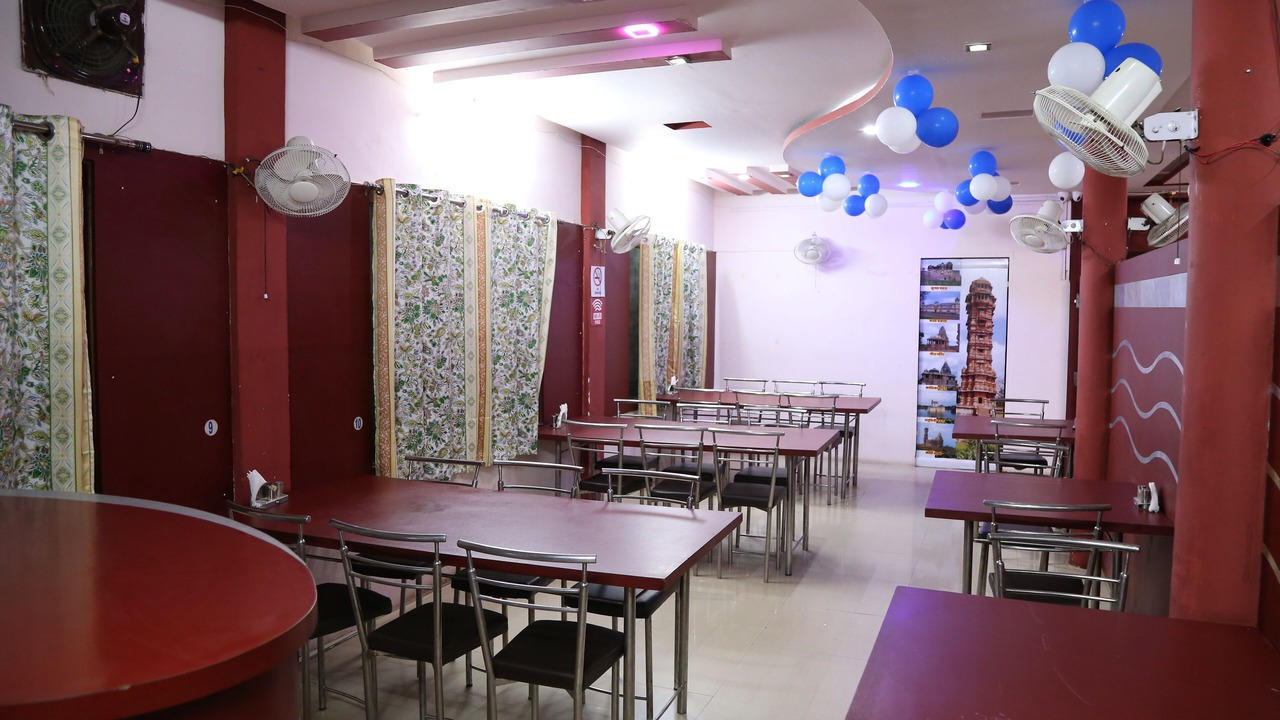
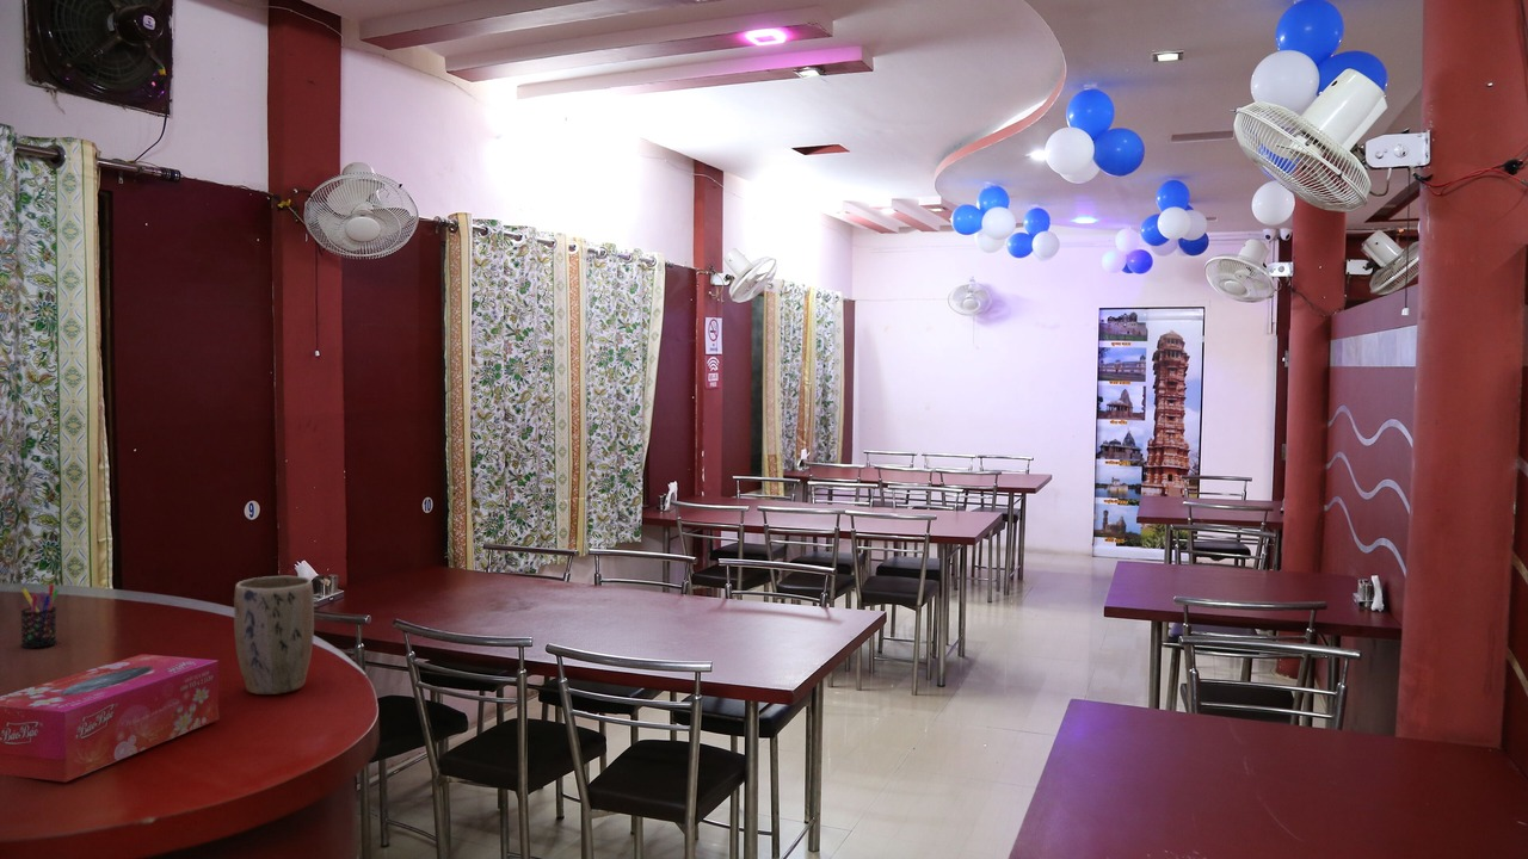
+ plant pot [233,575,315,696]
+ tissue box [0,653,220,783]
+ pen holder [19,583,61,649]
